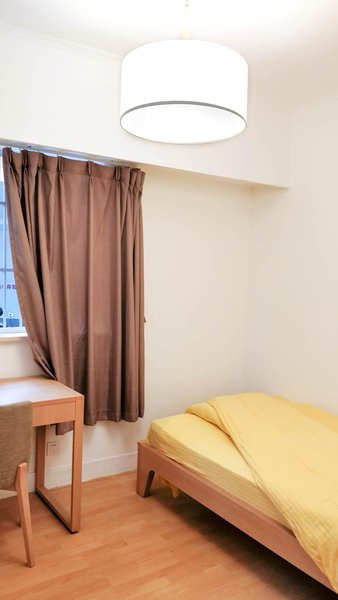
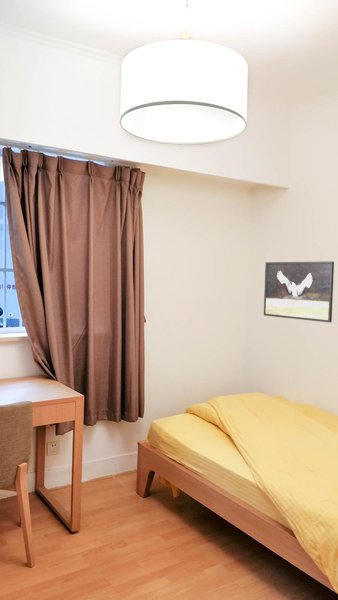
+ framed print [263,260,335,323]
